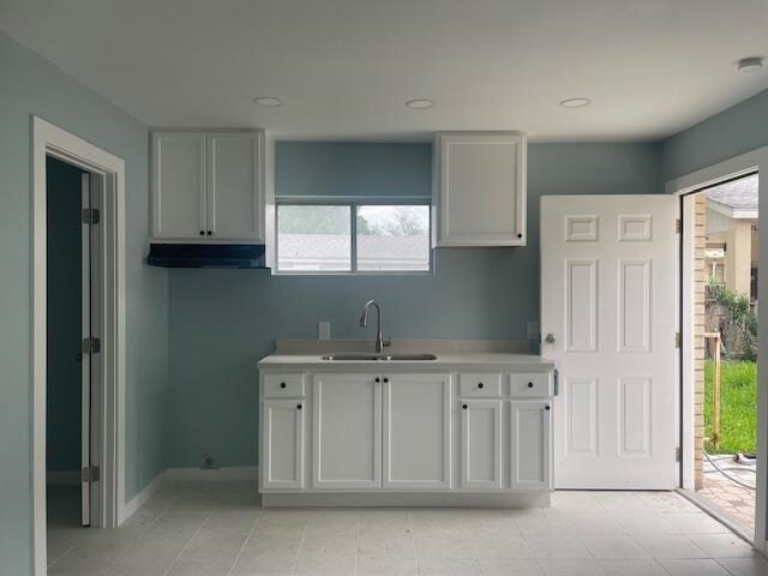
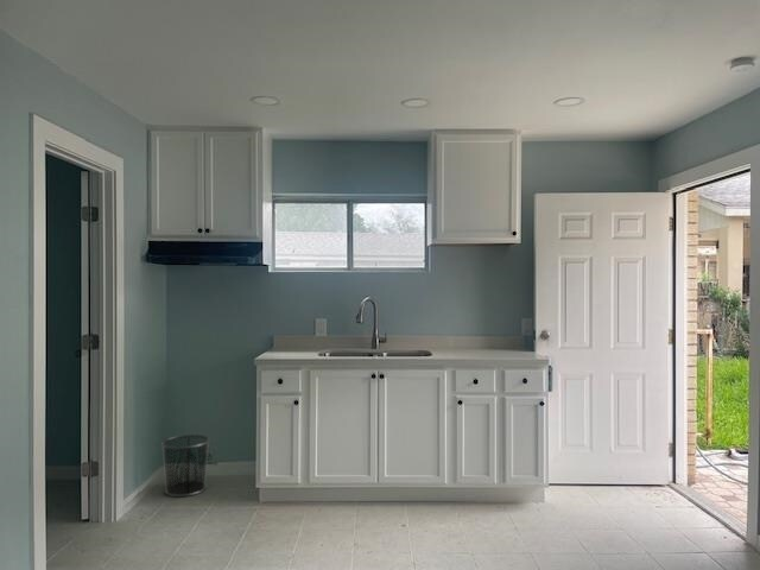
+ waste bin [160,433,211,498]
